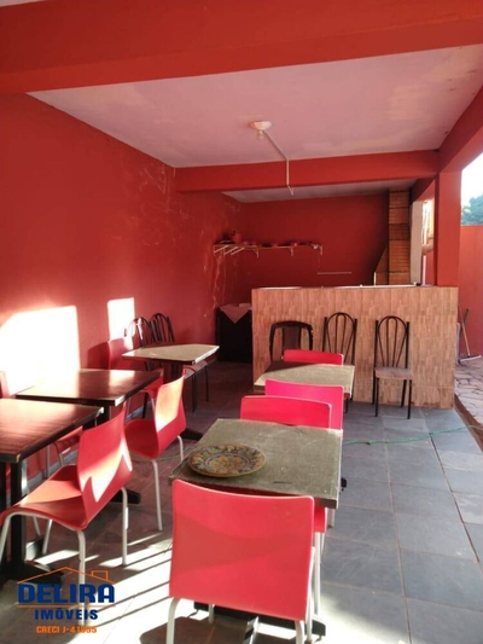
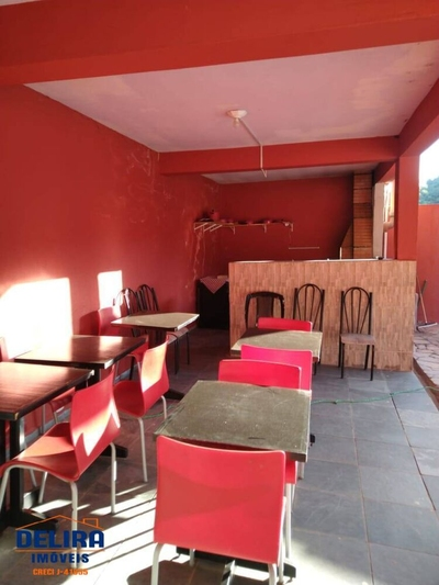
- plate [187,443,267,478]
